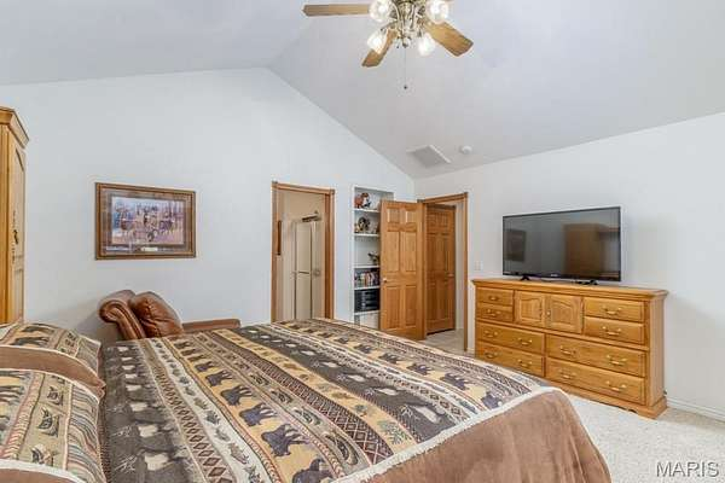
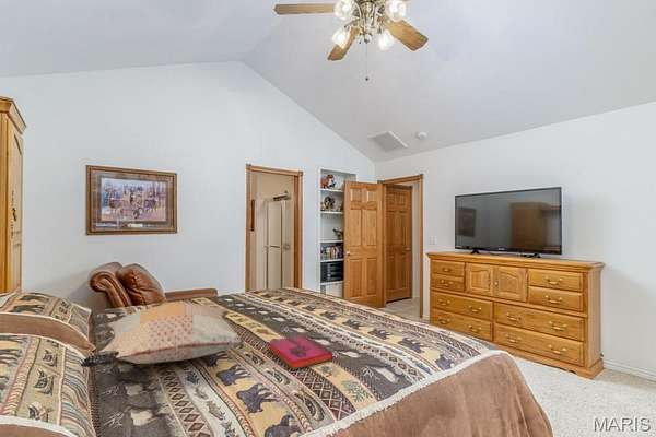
+ hardback book [267,333,333,370]
+ decorative pillow [80,300,245,369]
